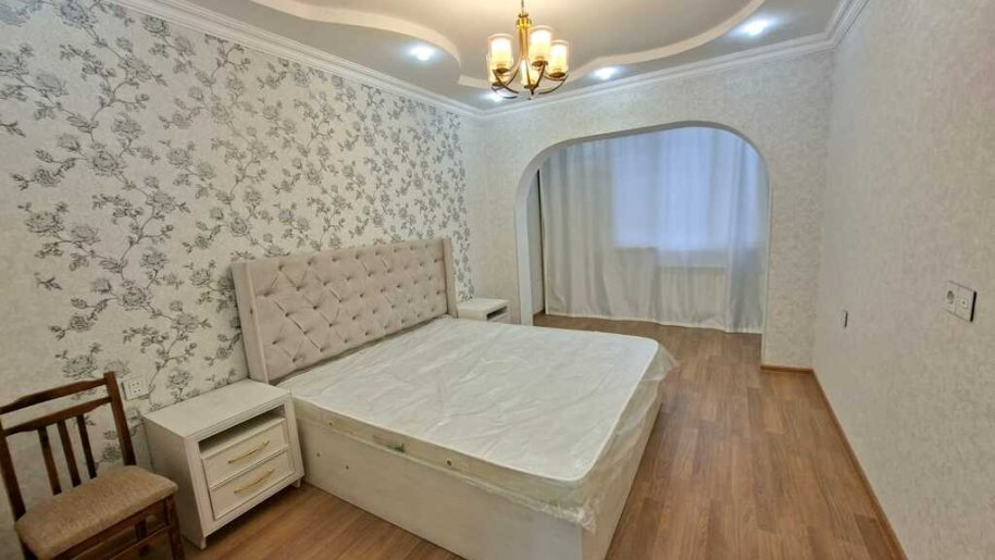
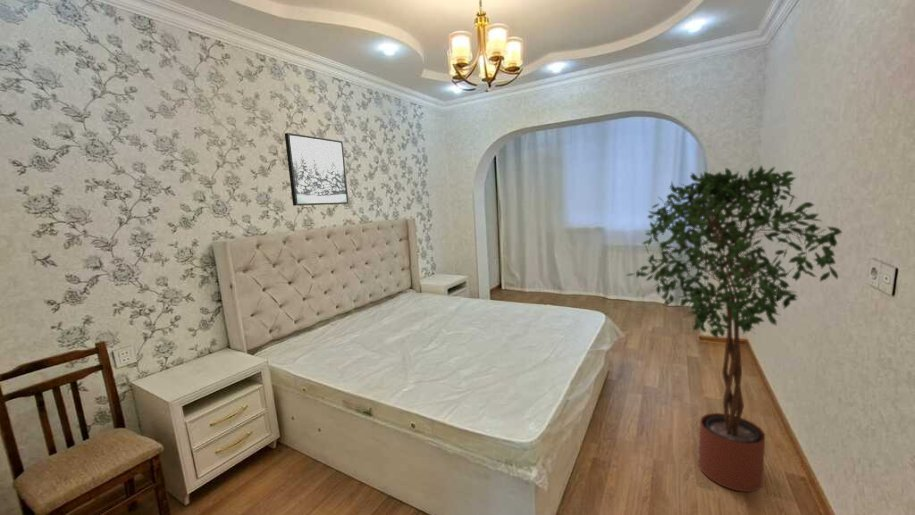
+ potted tree [625,164,843,493]
+ wall art [284,132,350,207]
